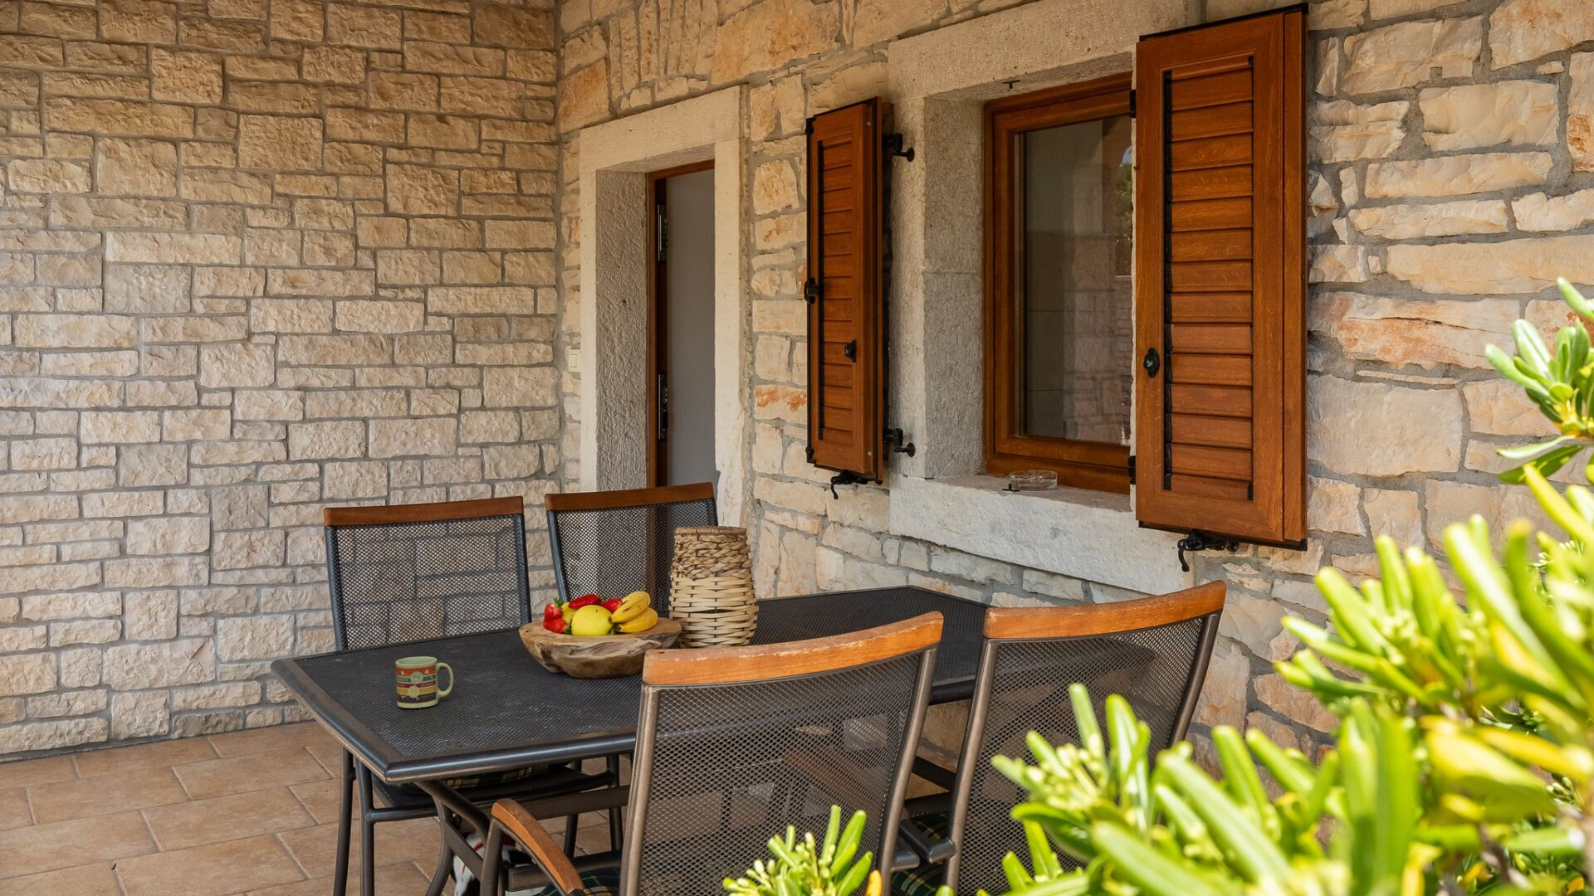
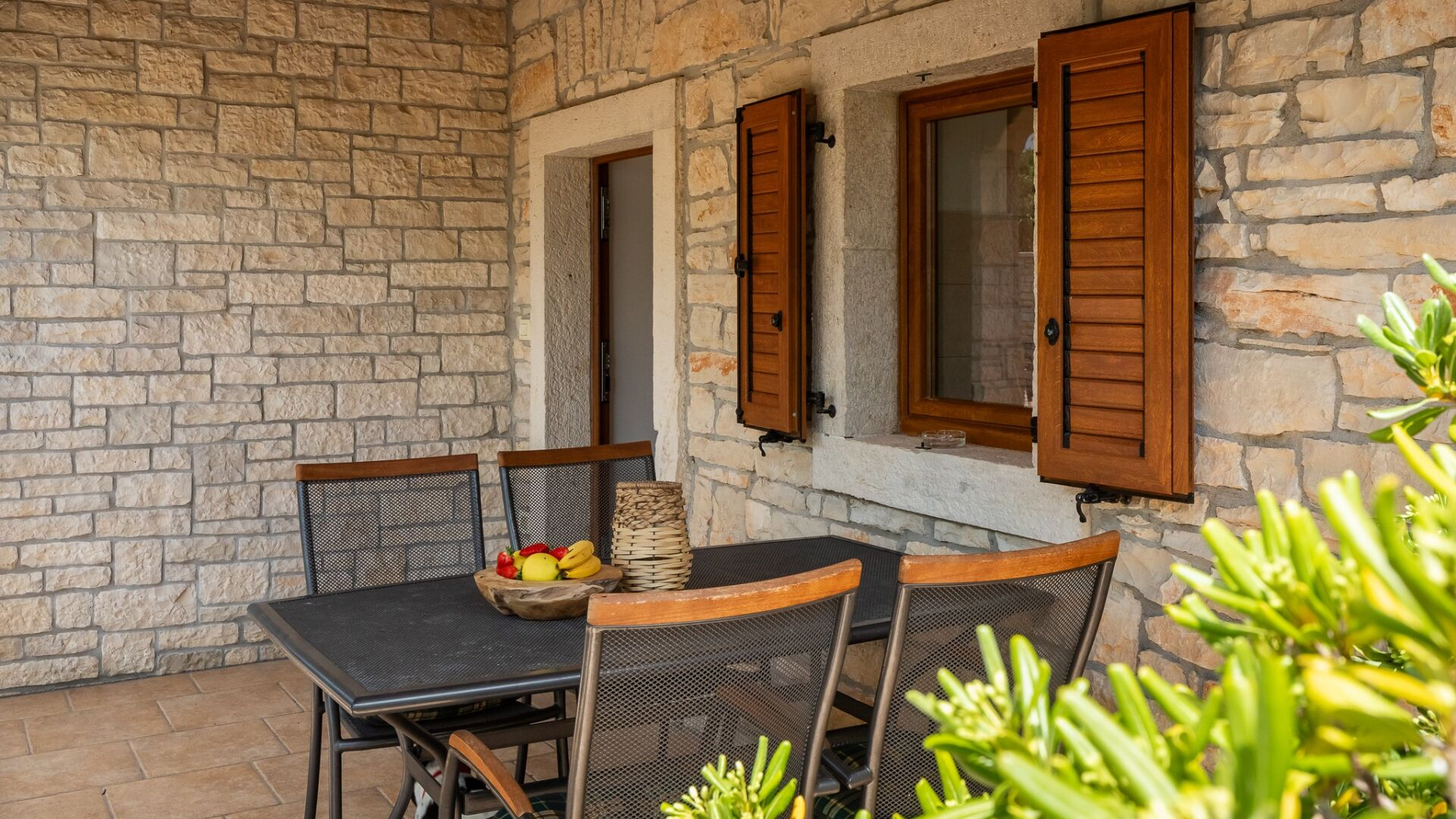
- cup [394,655,454,709]
